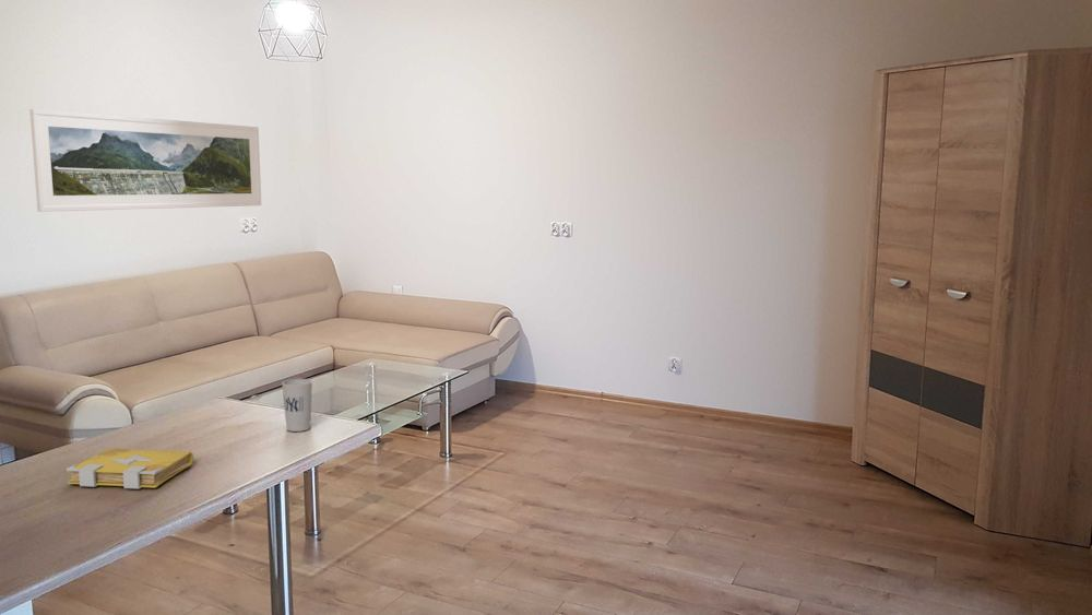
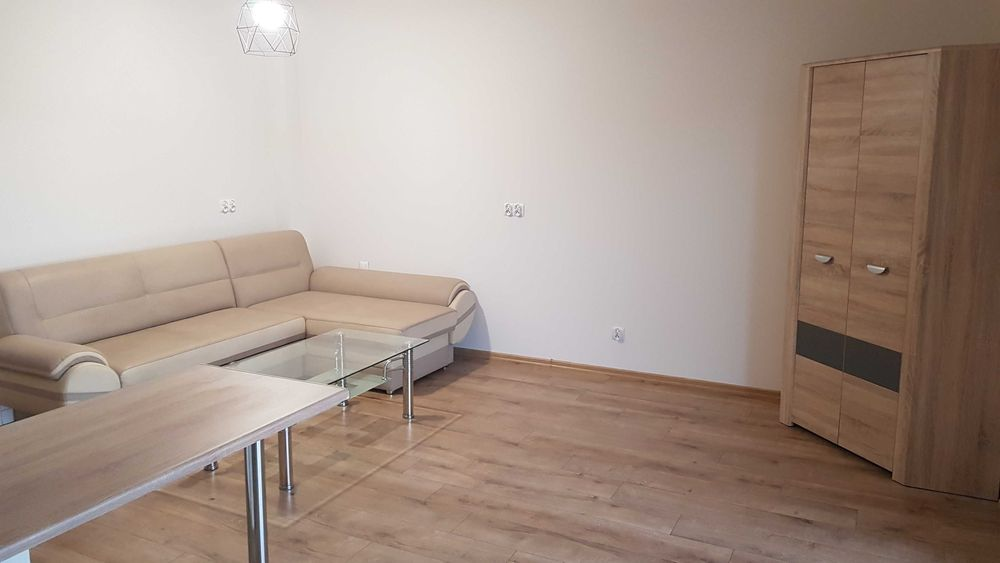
- spell book [66,447,194,490]
- cup [281,378,313,433]
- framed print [28,108,262,213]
